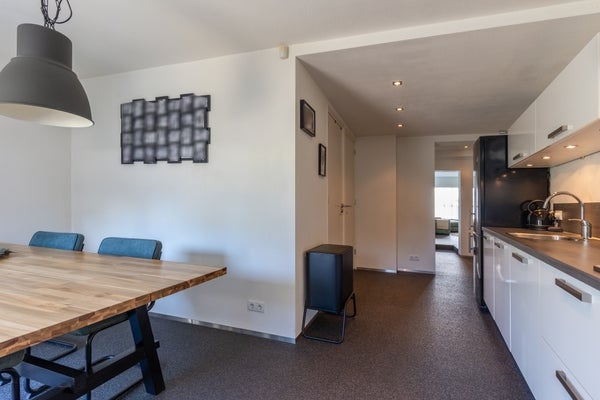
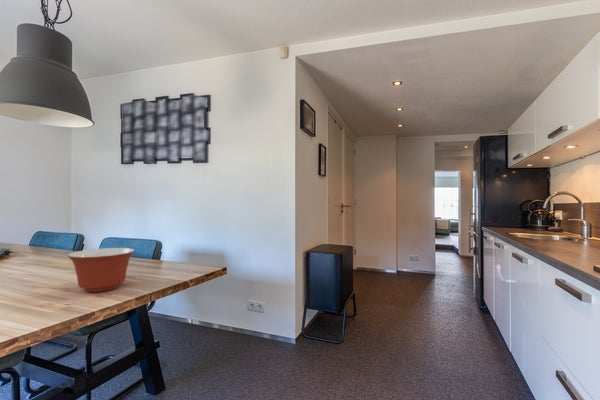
+ mixing bowl [66,247,136,293]
